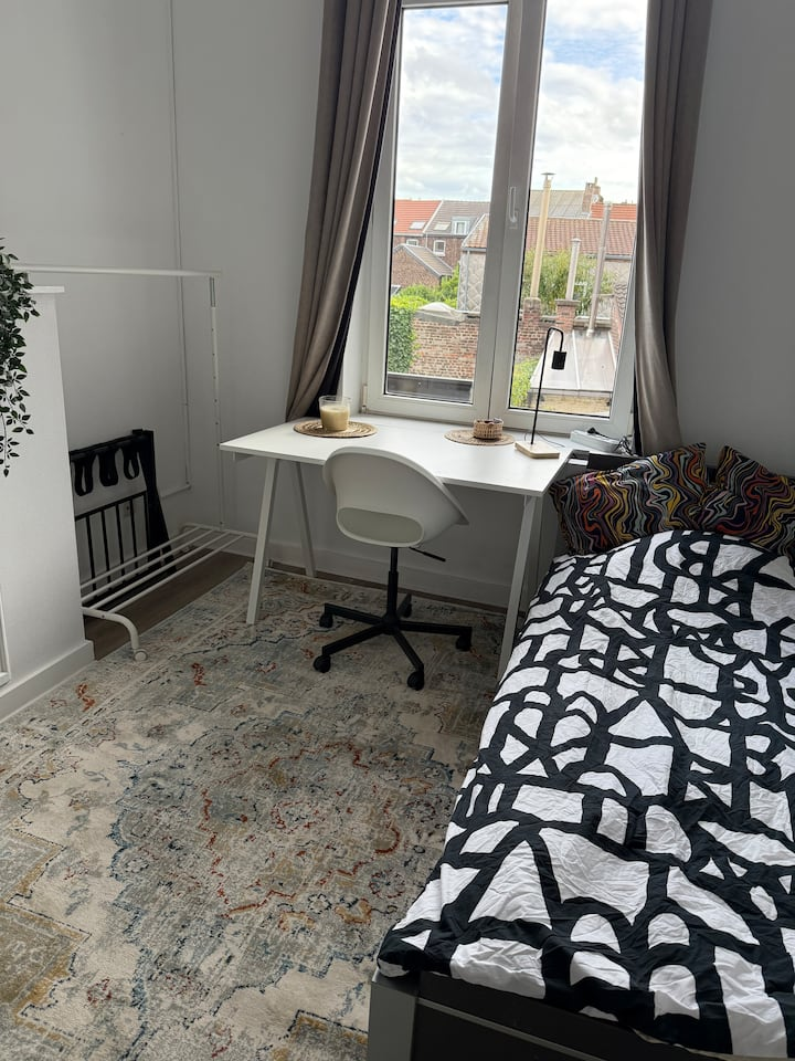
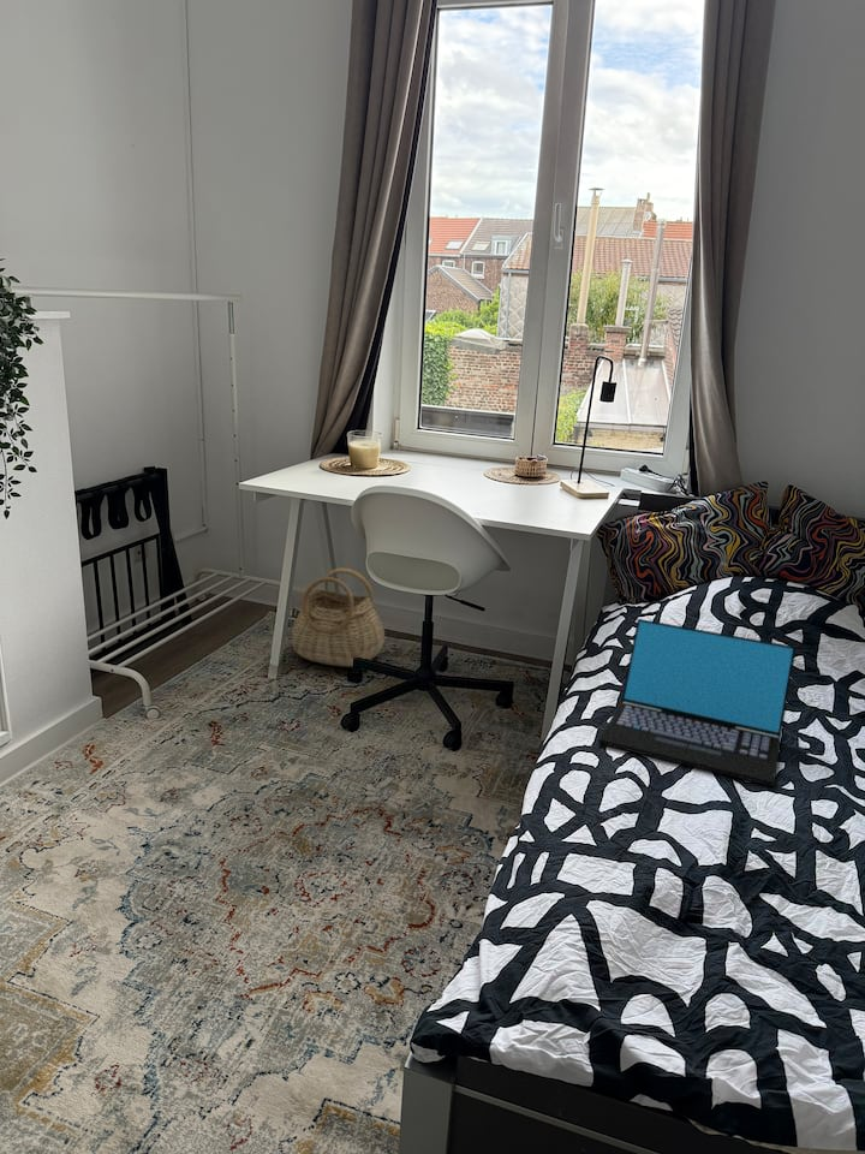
+ basket [290,567,386,668]
+ laptop [597,618,798,787]
